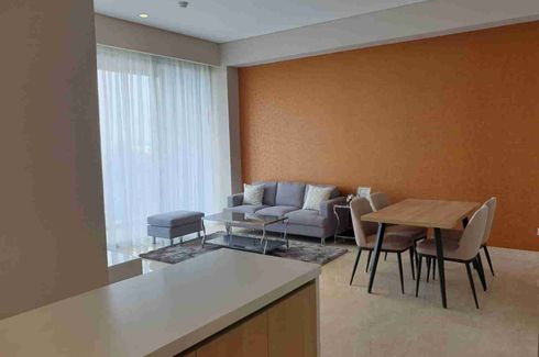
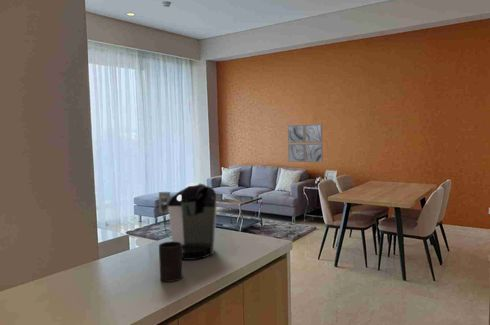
+ wall art [287,123,324,163]
+ cup [158,241,184,283]
+ coffee maker [158,182,218,261]
